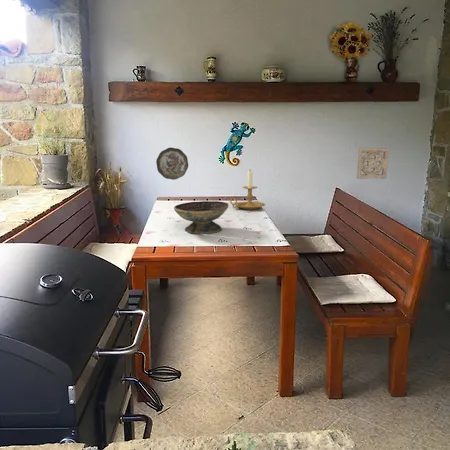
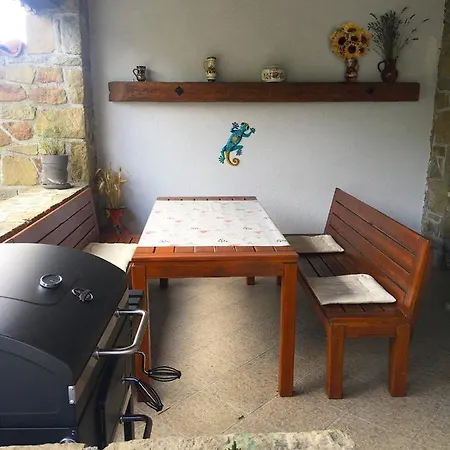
- decorative bowl [173,200,230,235]
- candle holder [229,168,266,211]
- wall ornament [356,147,390,180]
- decorative plate [155,147,189,181]
